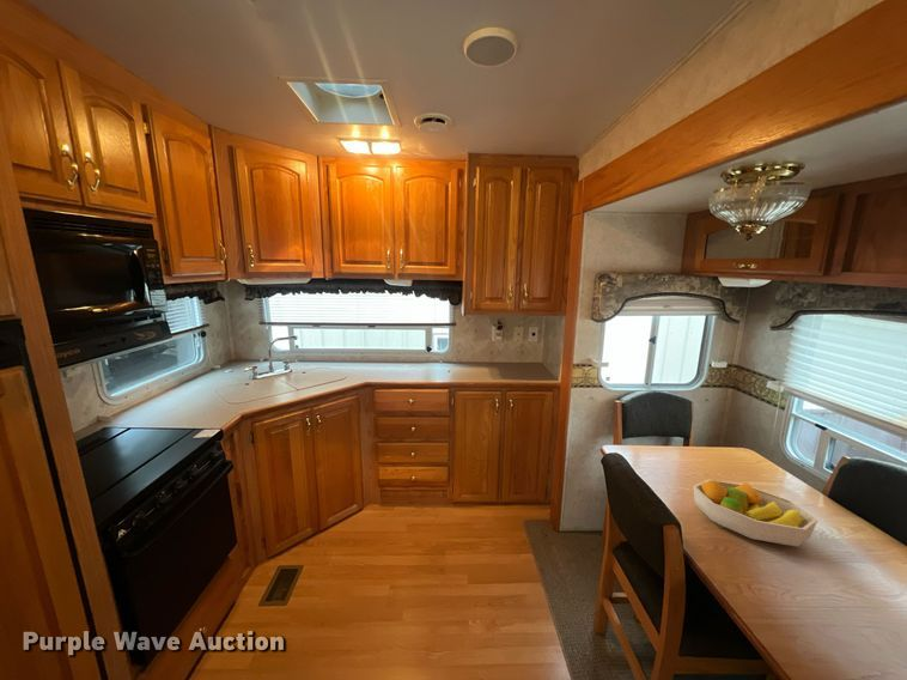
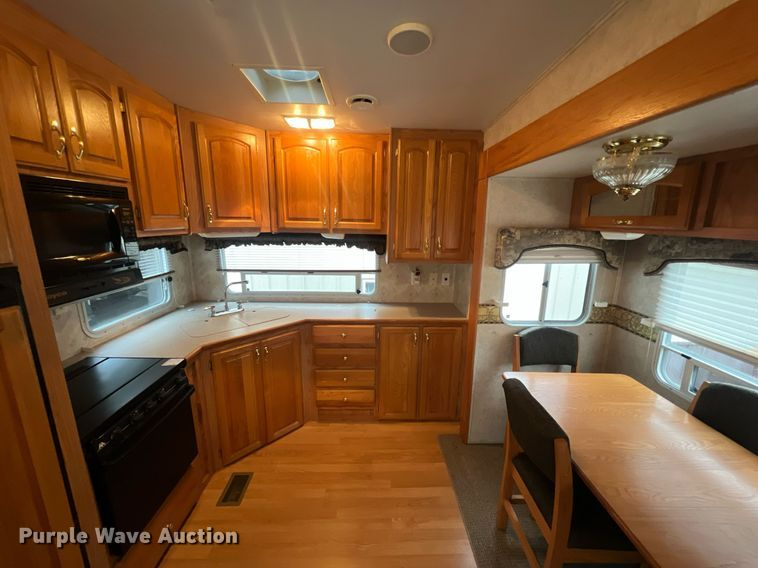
- fruit bowl [692,478,820,547]
